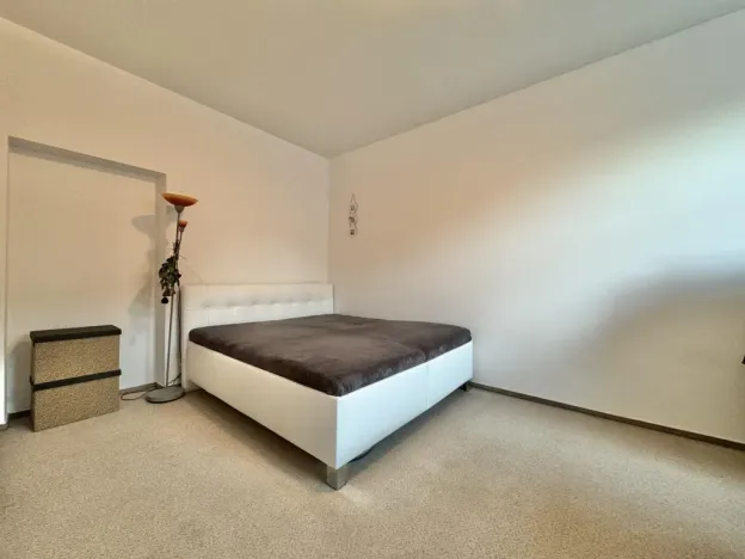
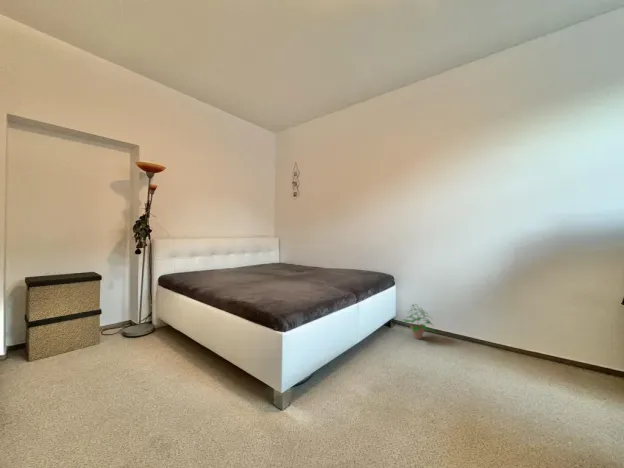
+ potted plant [399,304,437,340]
